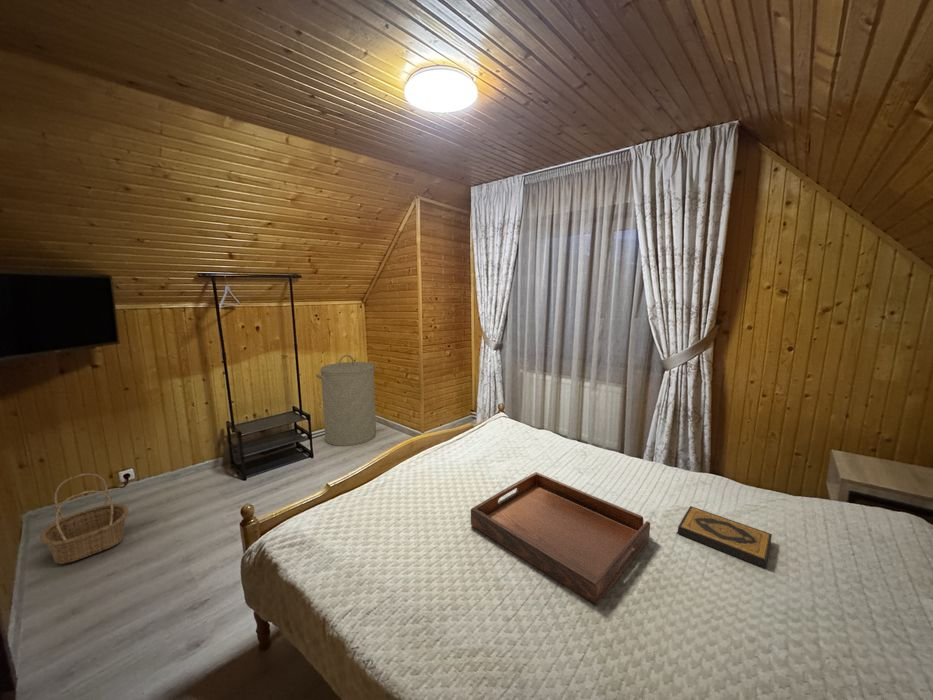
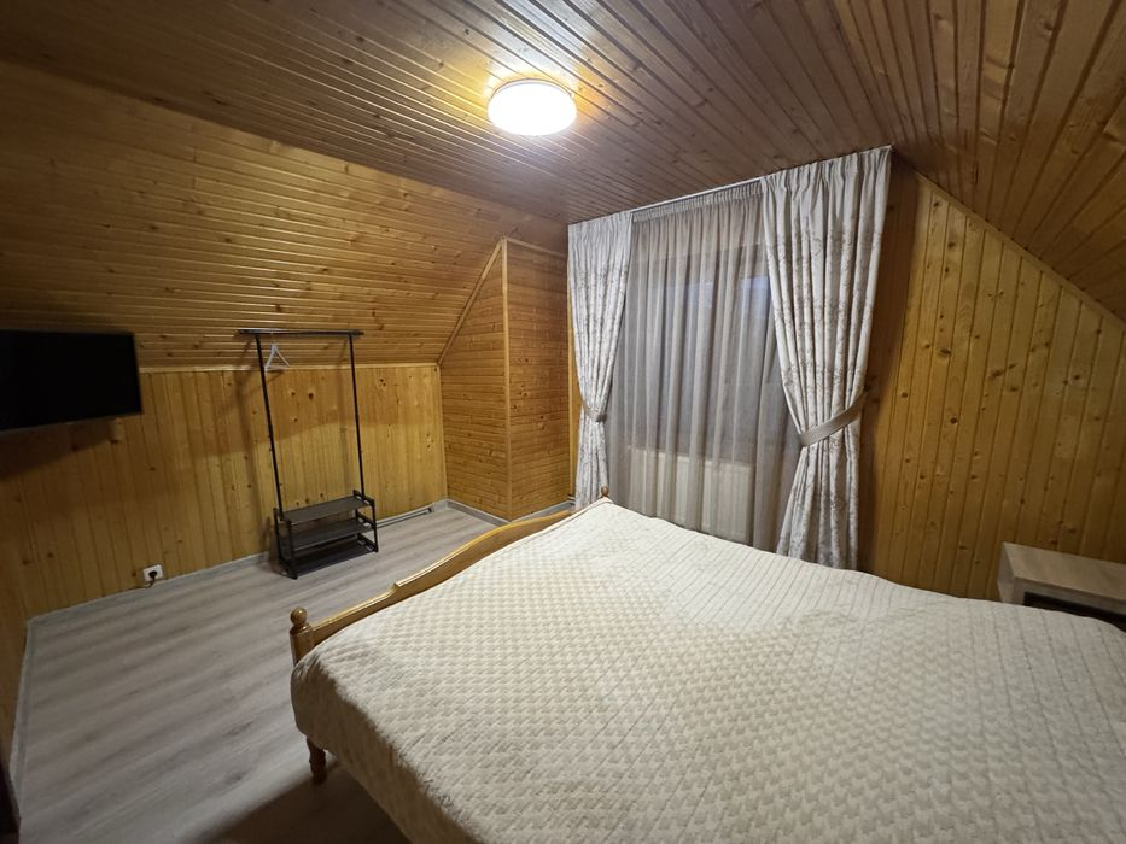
- laundry hamper [315,354,377,447]
- serving tray [470,471,651,606]
- hardback book [677,505,773,569]
- basket [39,472,129,565]
